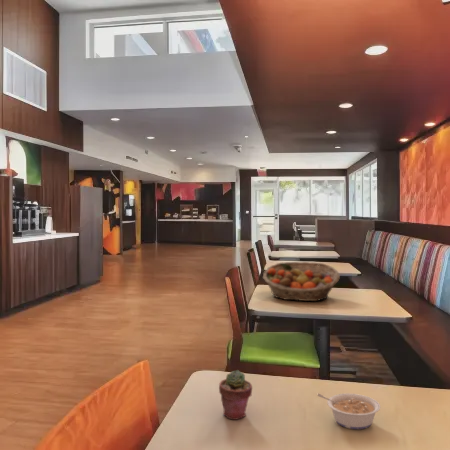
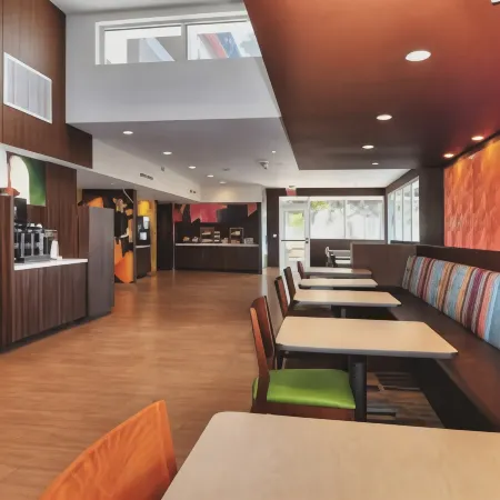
- potted succulent [218,369,253,421]
- fruit basket [262,261,341,302]
- legume [317,392,381,430]
